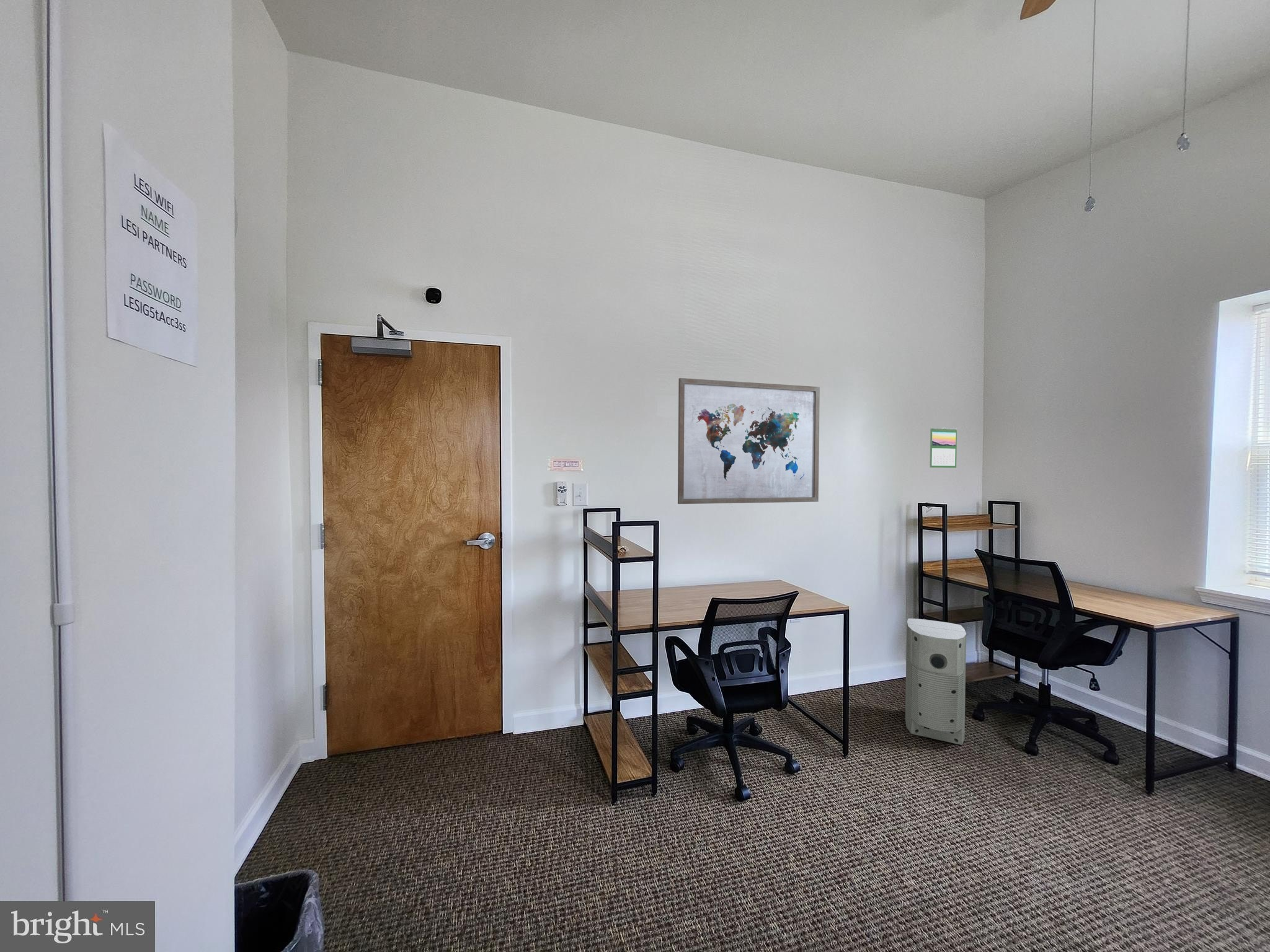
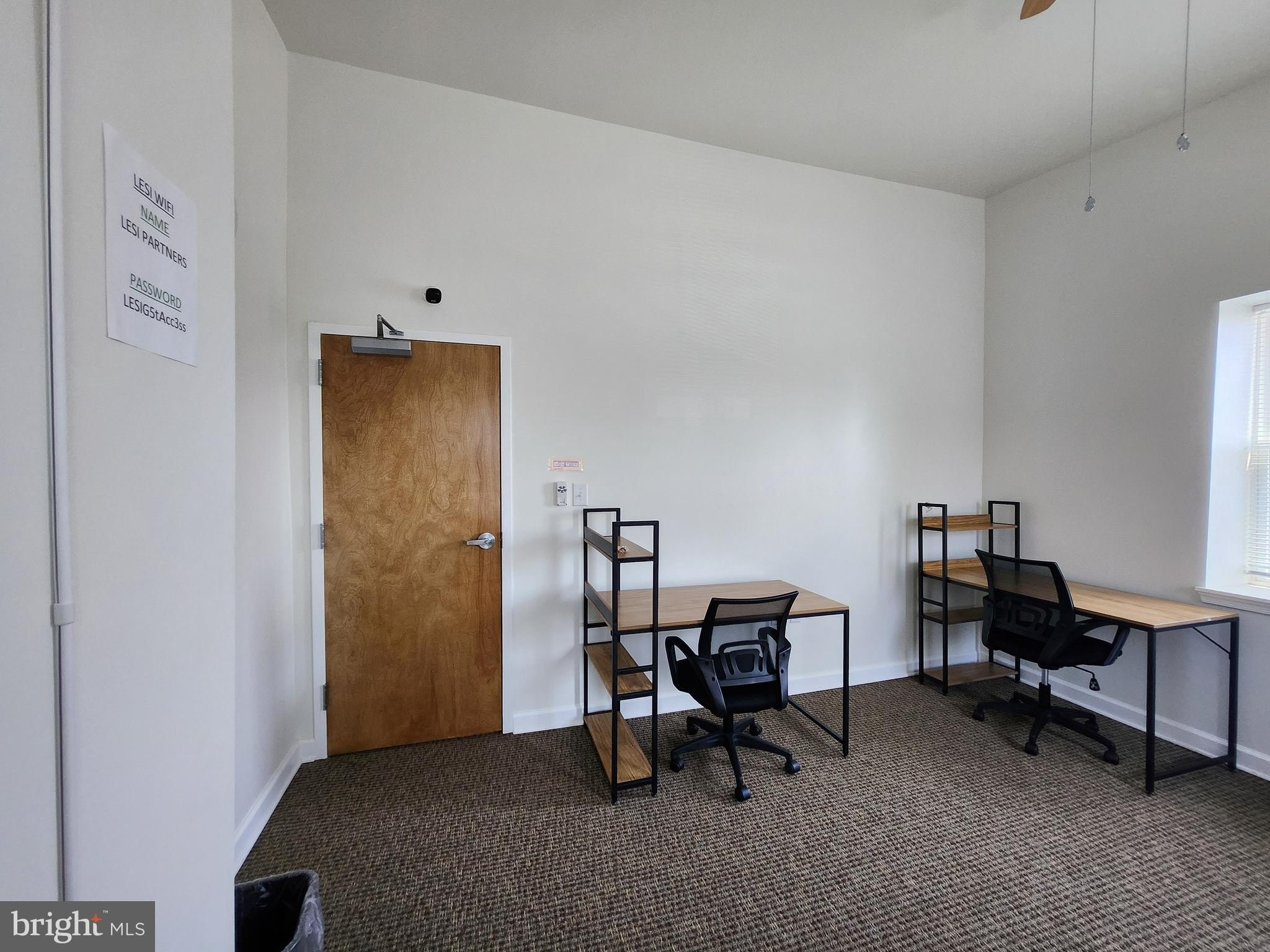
- air purifier [905,618,967,746]
- calendar [929,426,957,469]
- wall art [677,377,820,505]
